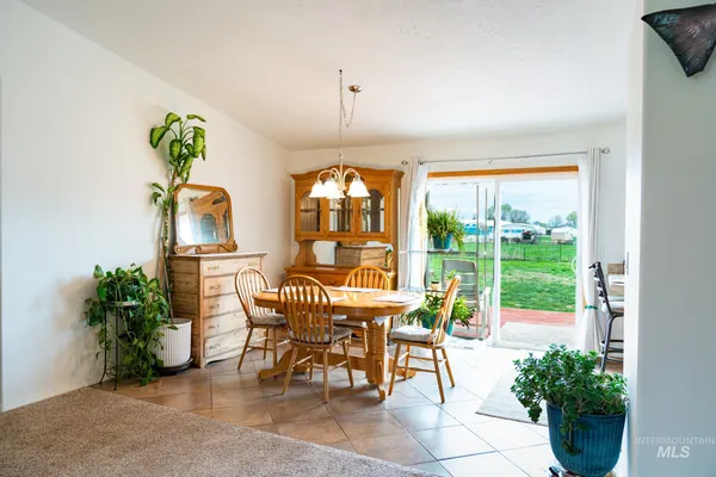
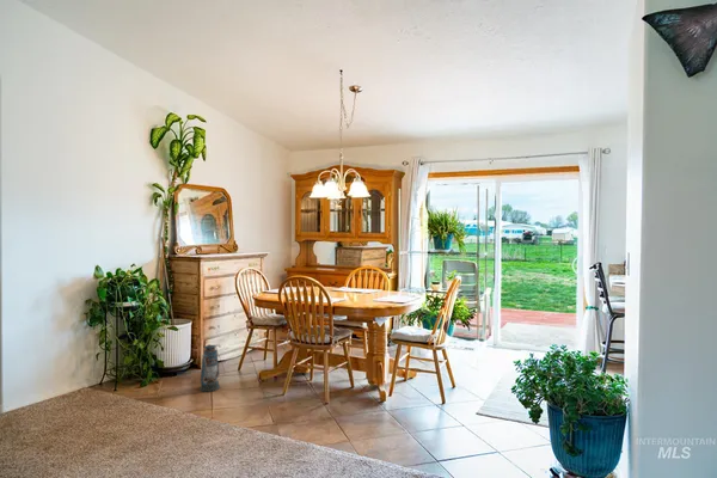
+ lantern [198,343,226,393]
